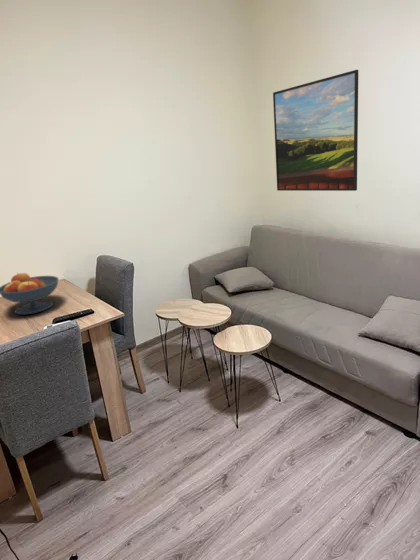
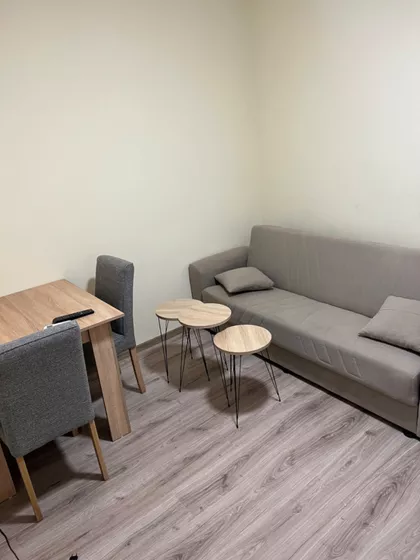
- fruit bowl [0,272,60,315]
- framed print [272,69,359,192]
